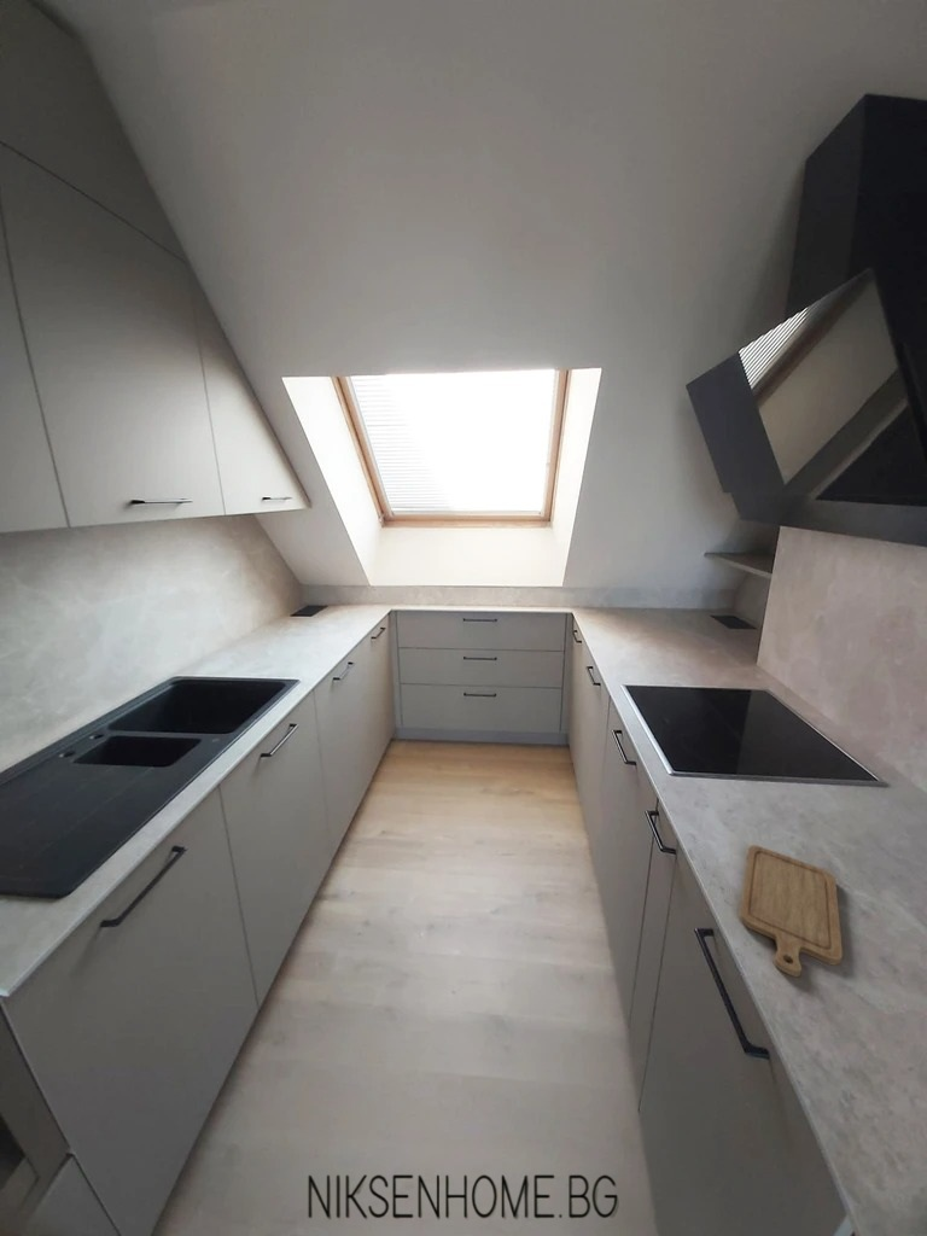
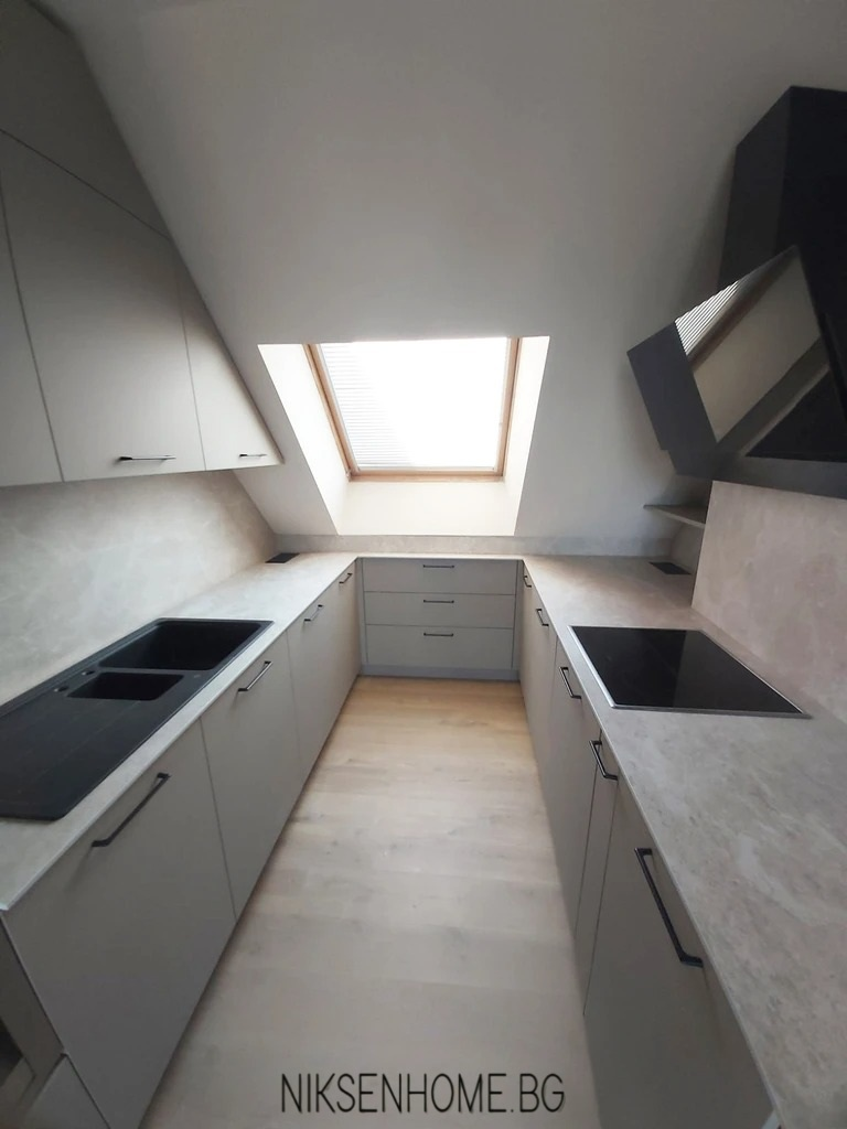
- chopping board [737,844,844,978]
